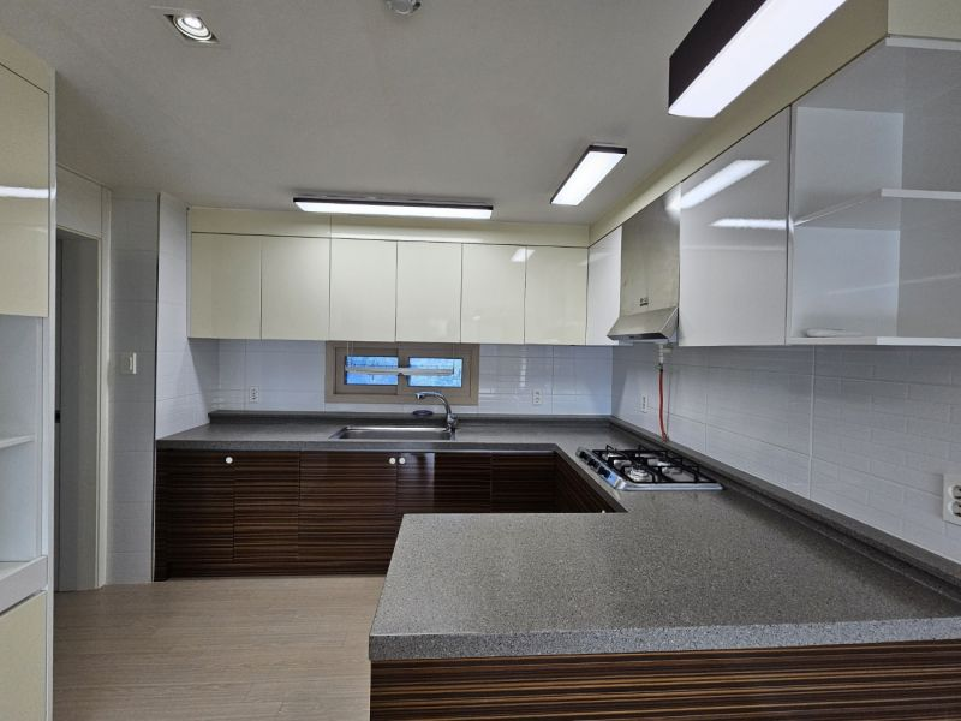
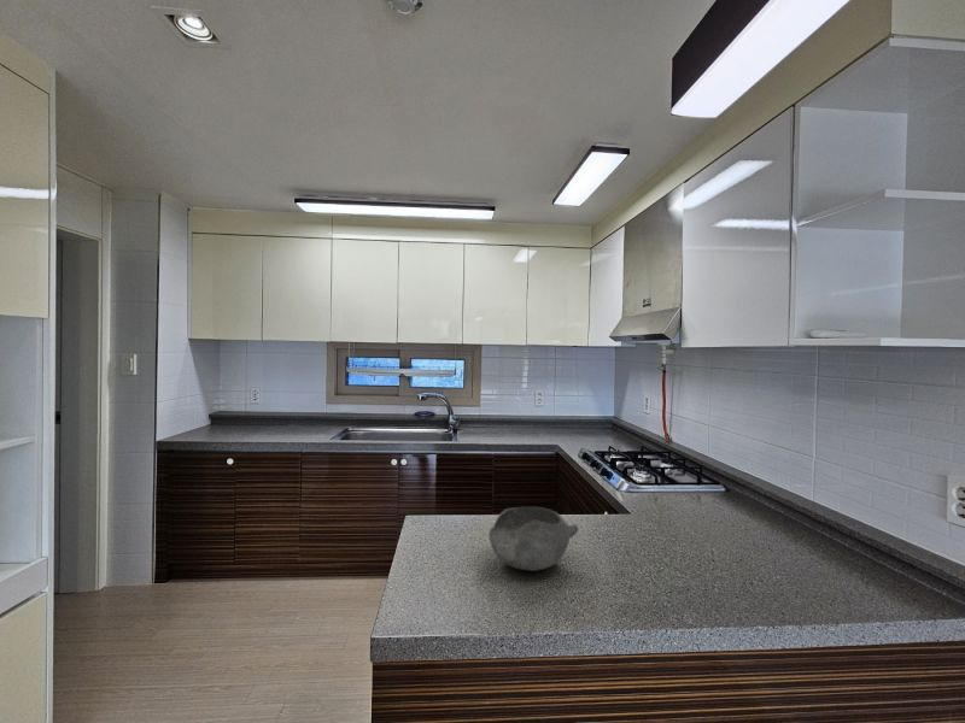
+ bowl [489,506,579,572]
